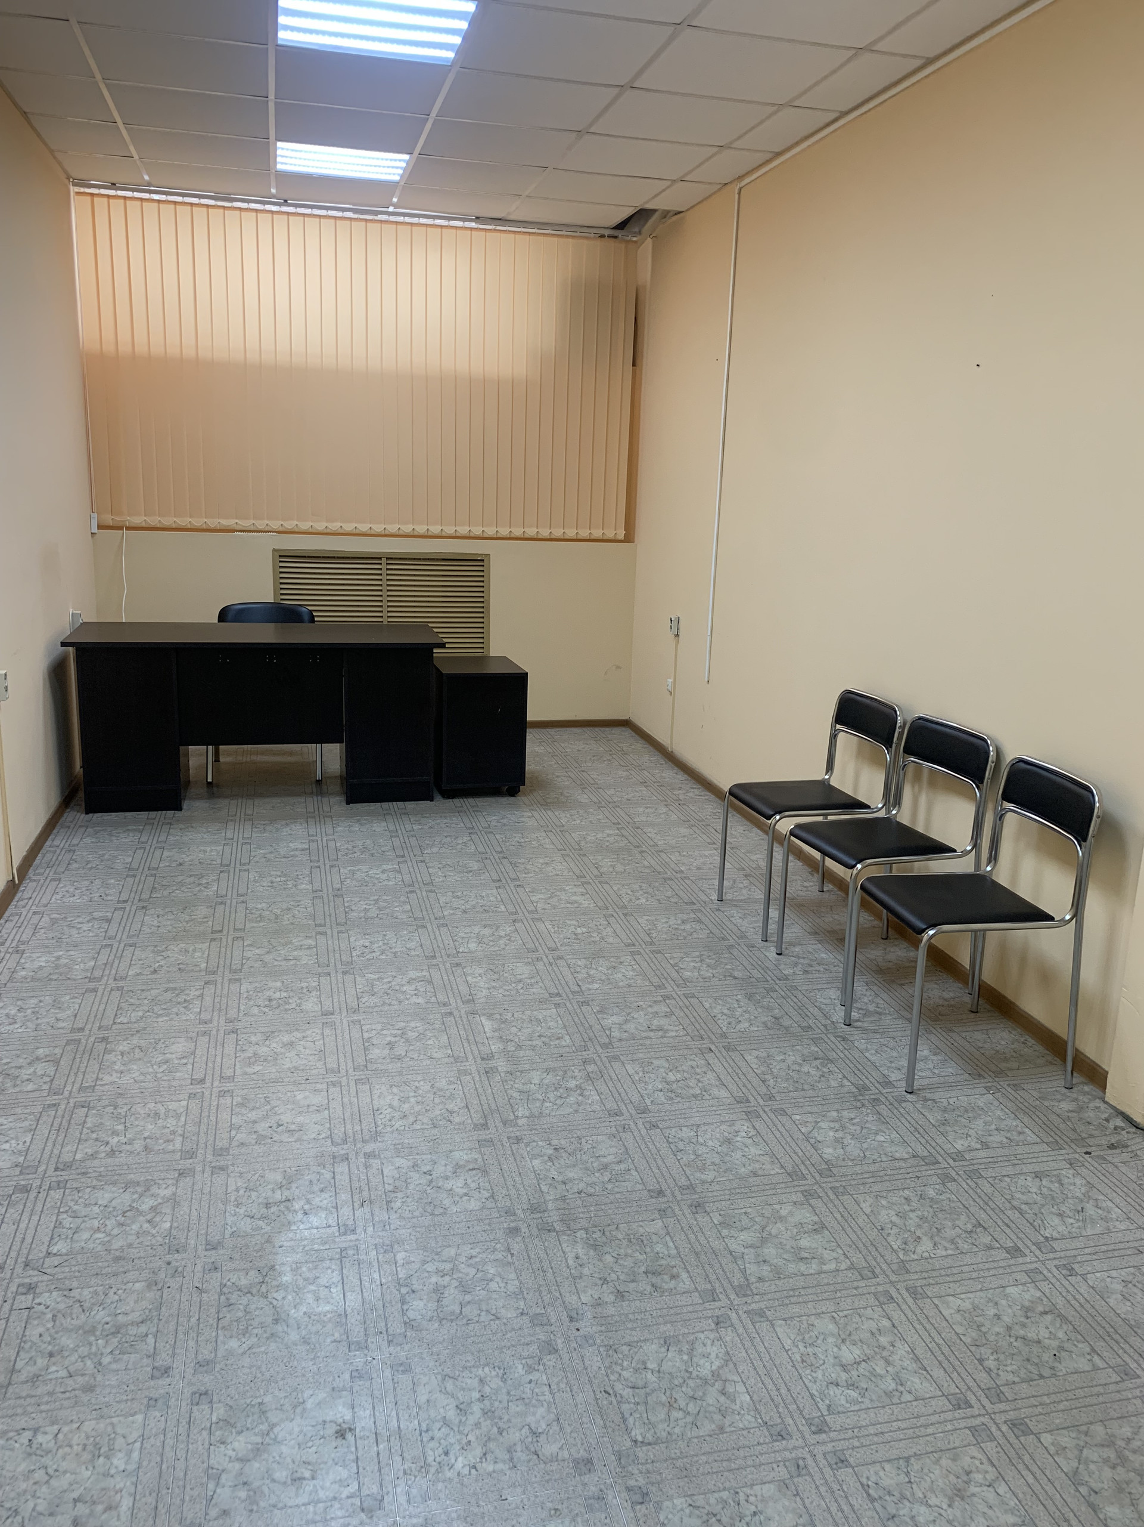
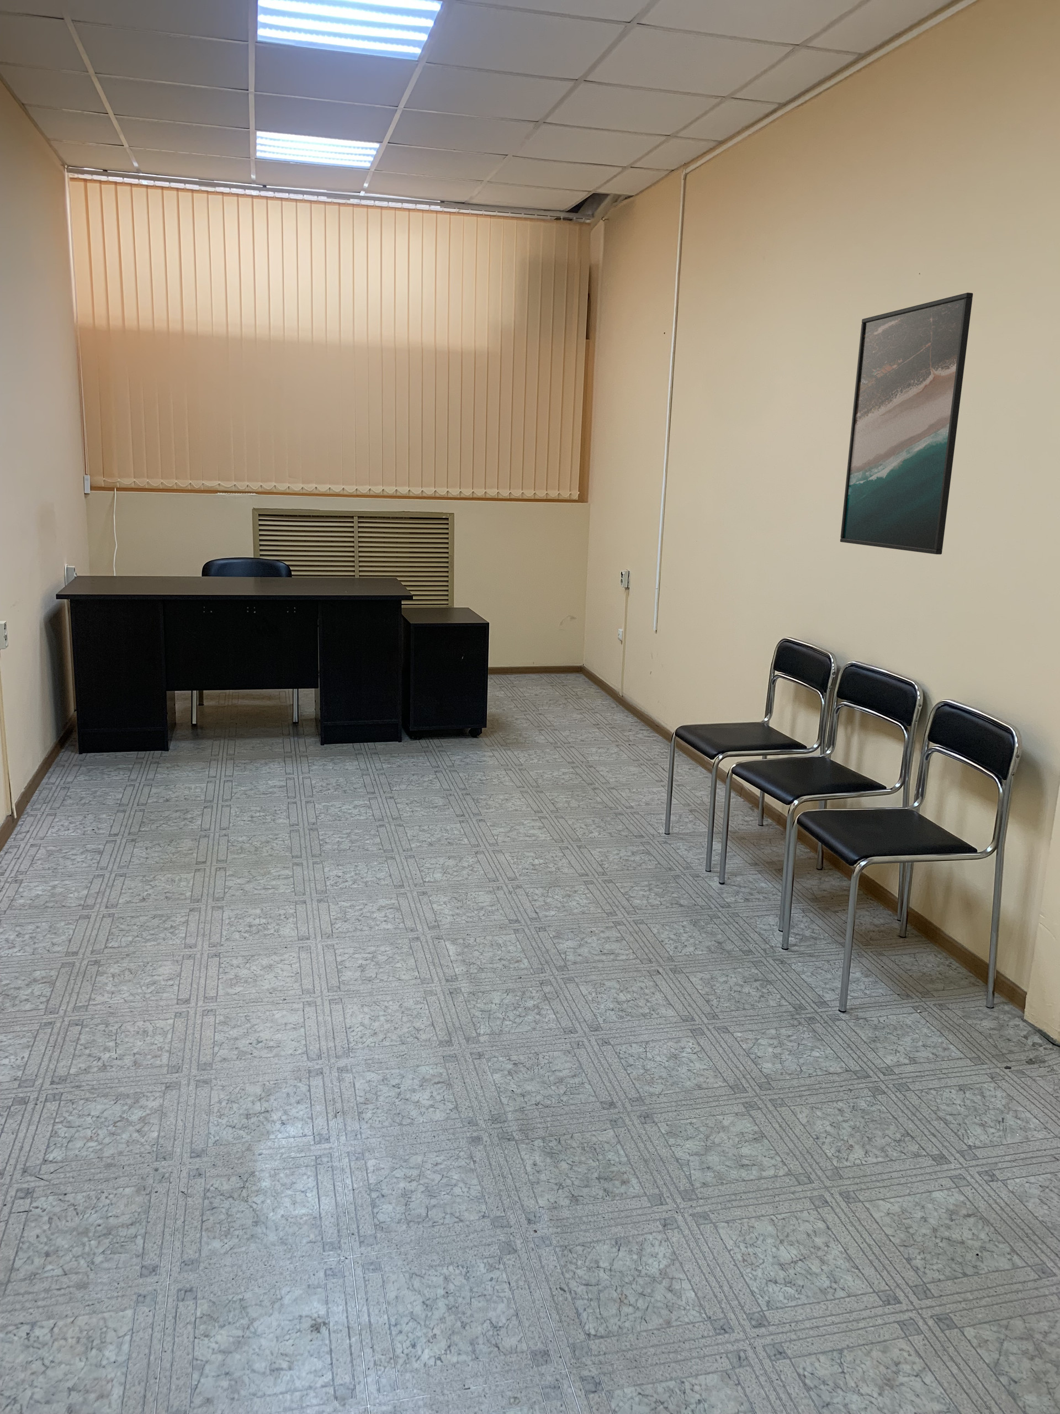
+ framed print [840,292,973,556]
